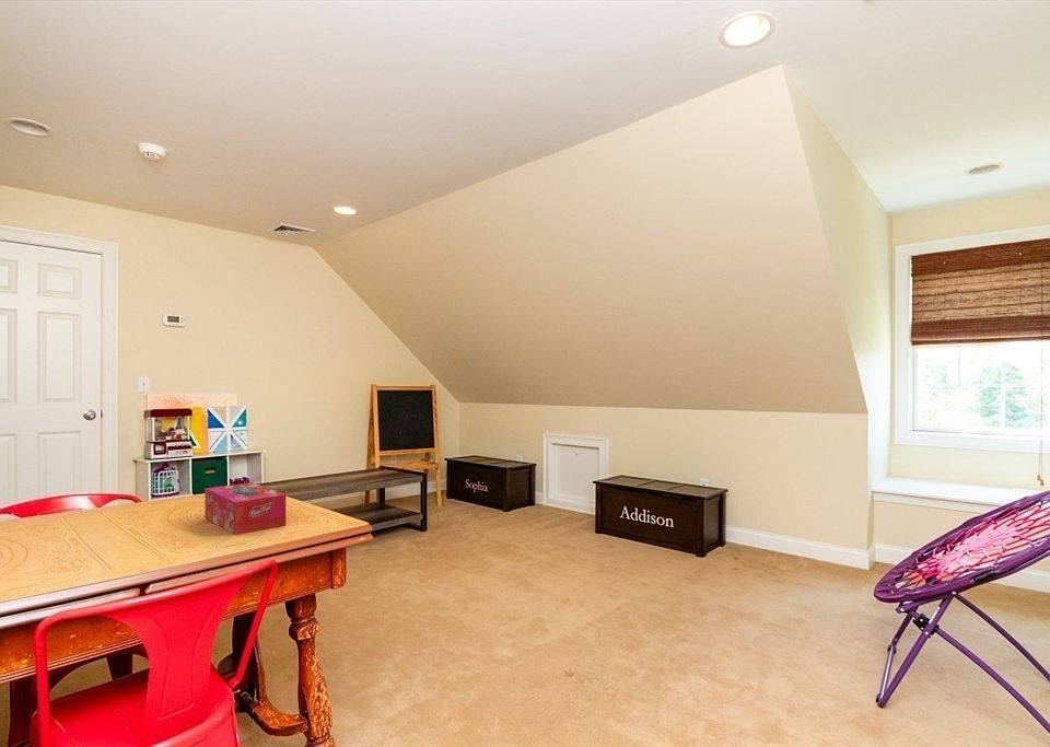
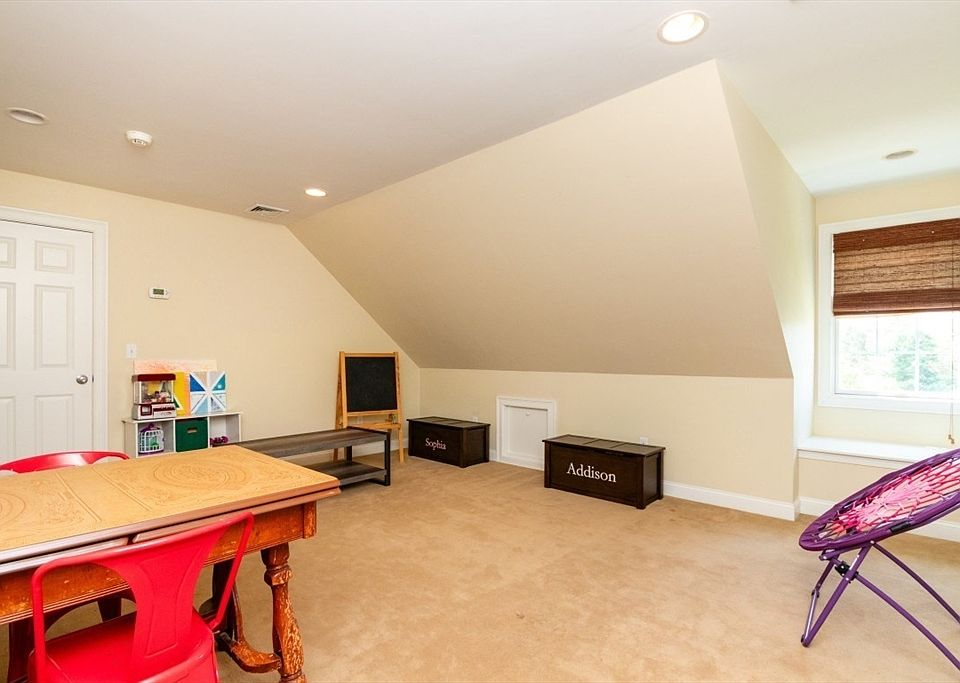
- tissue box [203,481,287,536]
